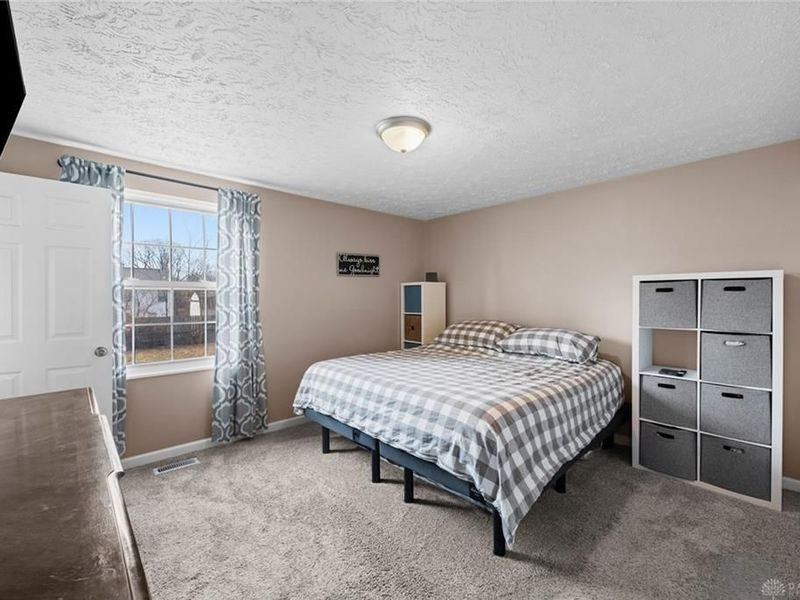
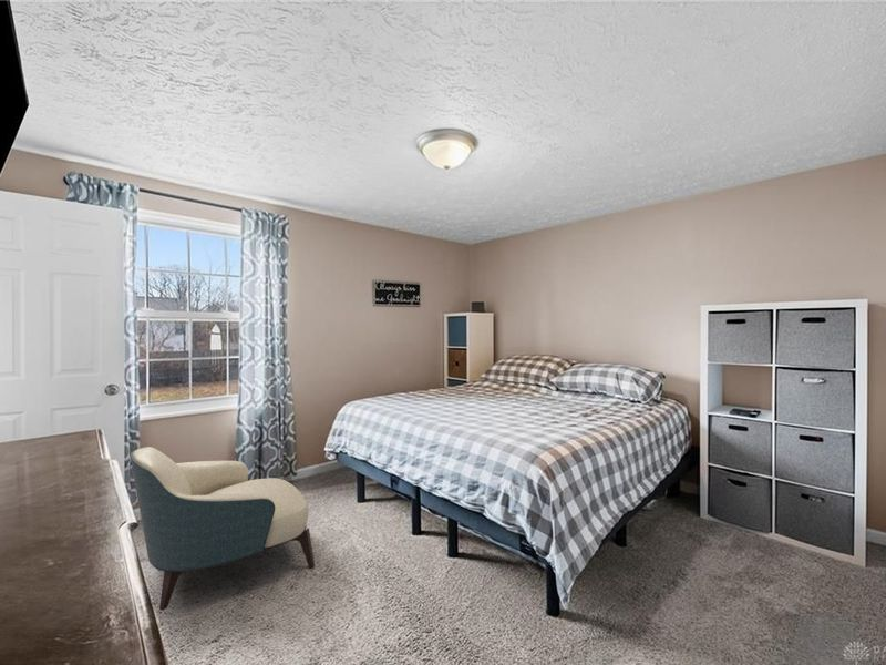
+ armchair [130,446,316,612]
